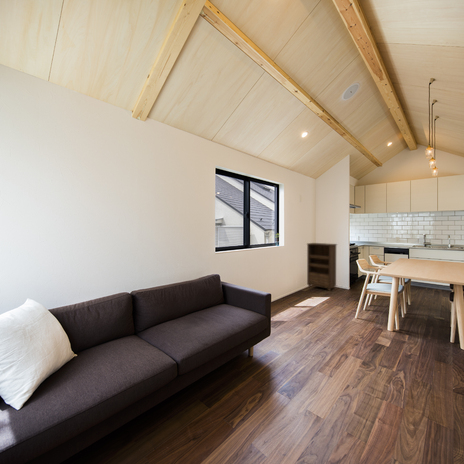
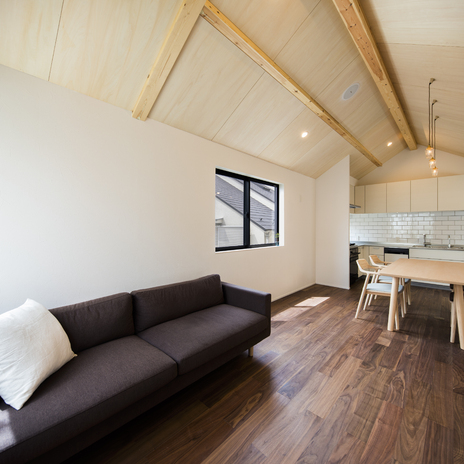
- bookshelf [306,242,338,292]
